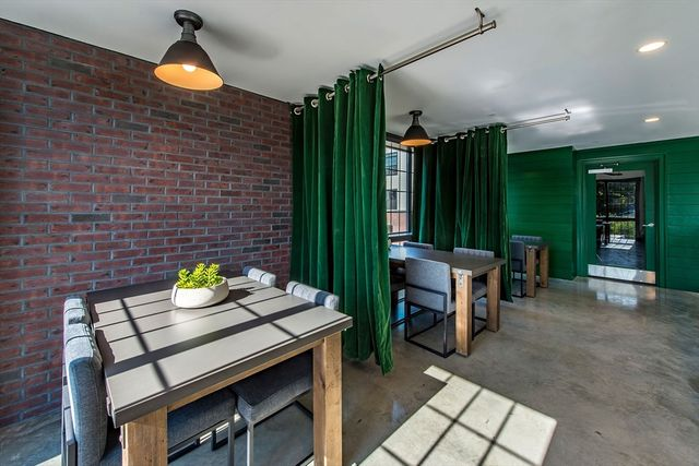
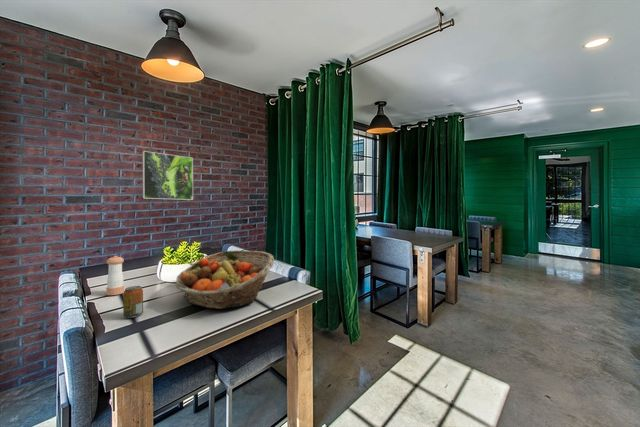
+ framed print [142,150,194,201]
+ pepper shaker [105,255,125,296]
+ beverage can [122,285,144,319]
+ fruit basket [174,249,275,310]
